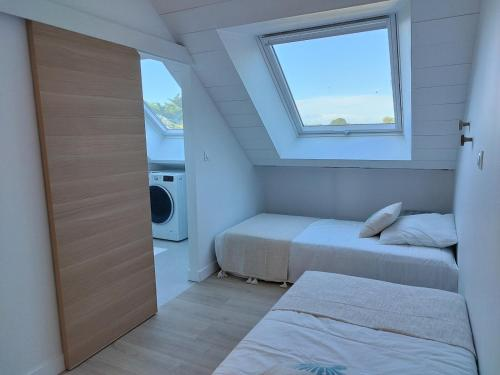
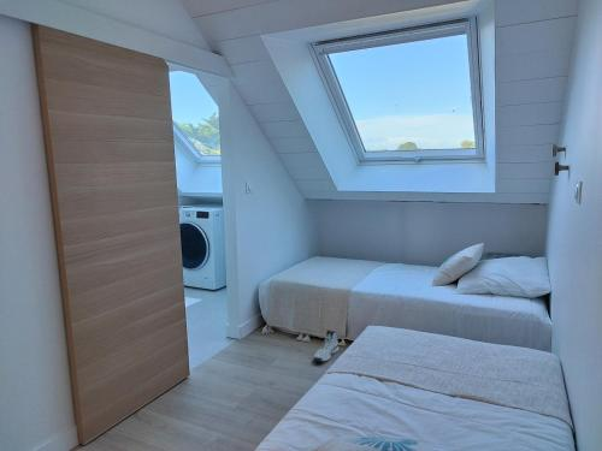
+ sneaker [312,328,340,363]
